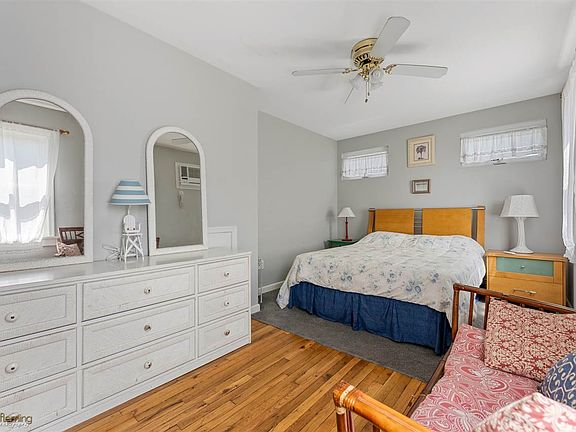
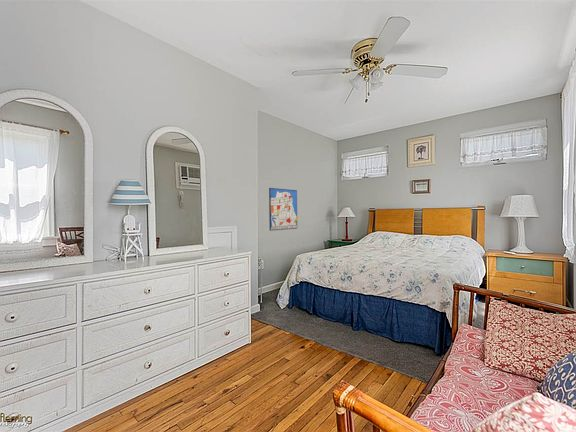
+ wall art [268,187,298,231]
